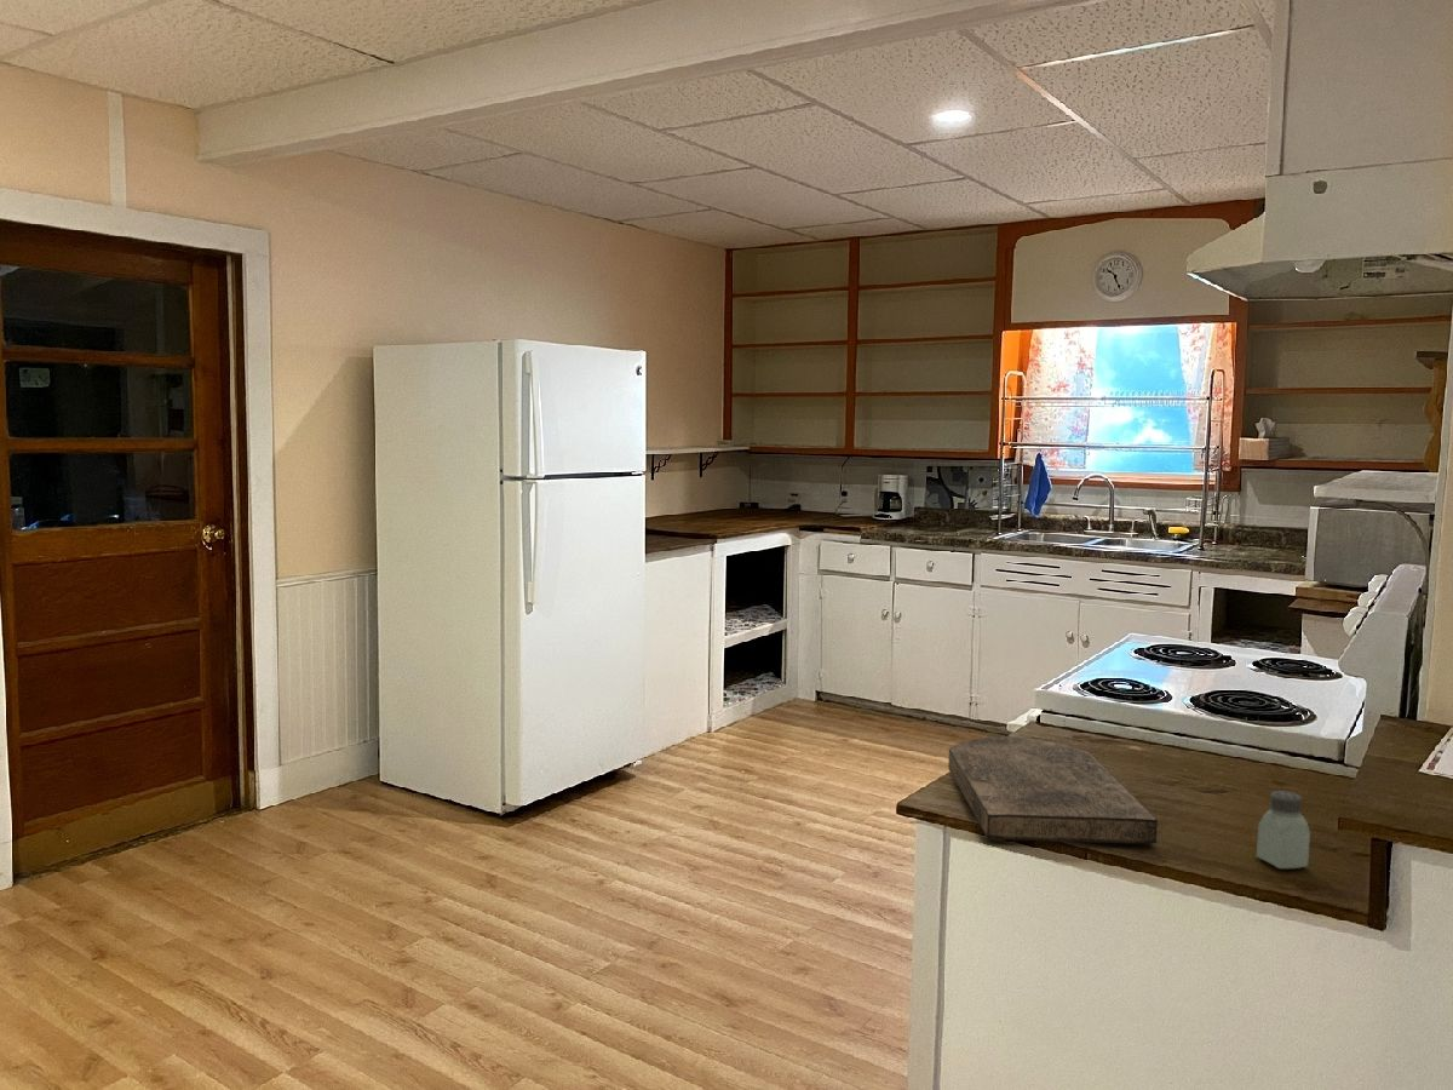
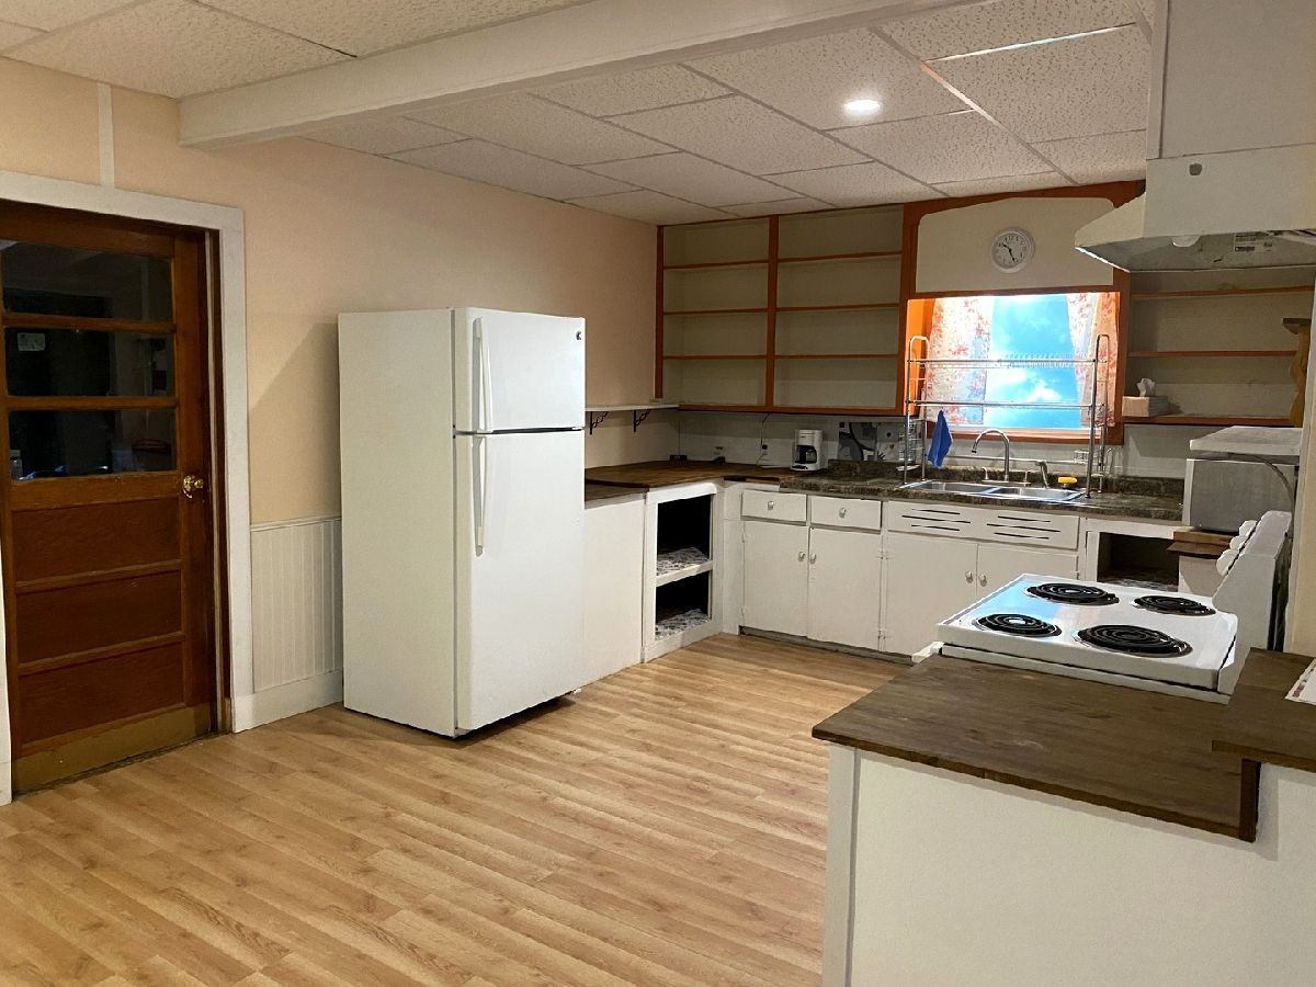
- saltshaker [1256,790,1311,870]
- cutting board [947,735,1159,844]
